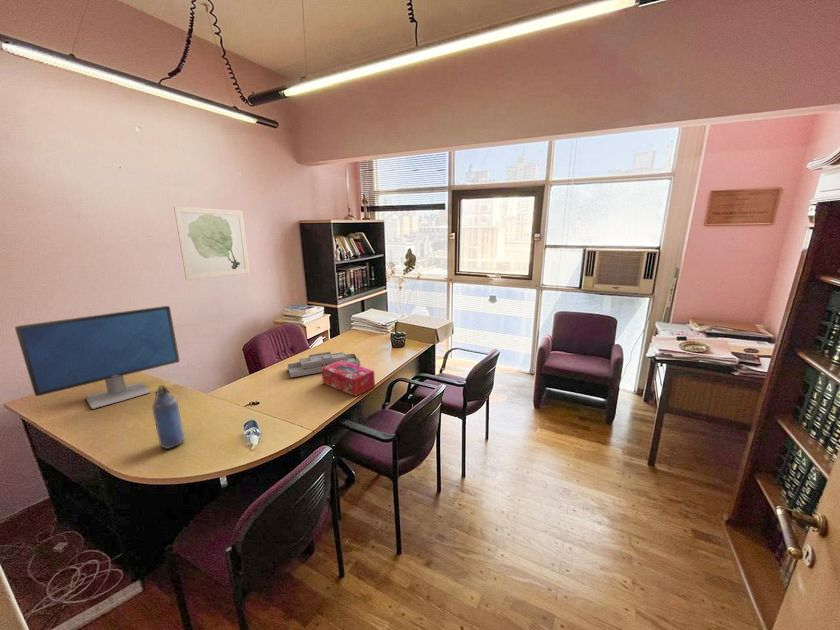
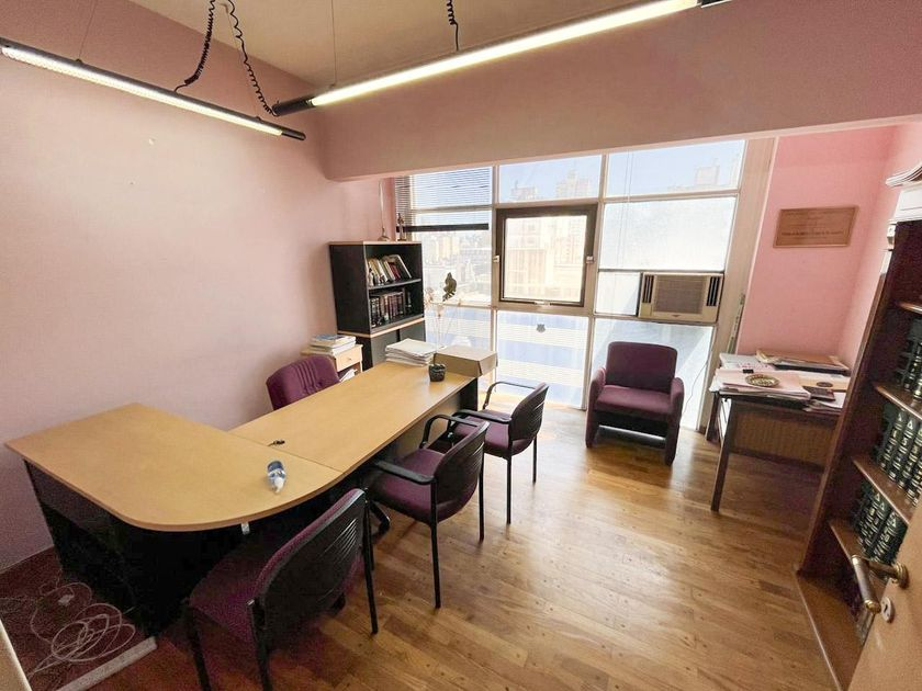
- water bottle [151,384,185,450]
- monitor [14,305,181,410]
- tissue box [321,360,376,397]
- desk organizer [286,351,361,378]
- wall art [173,206,251,281]
